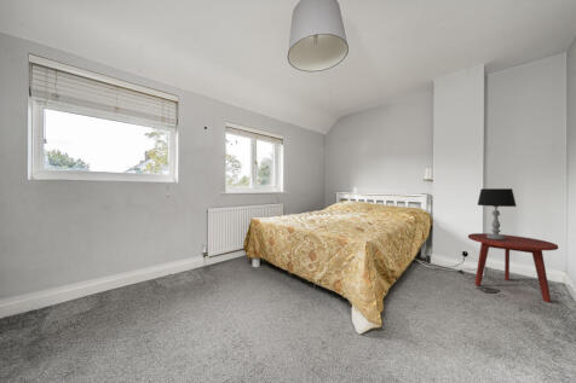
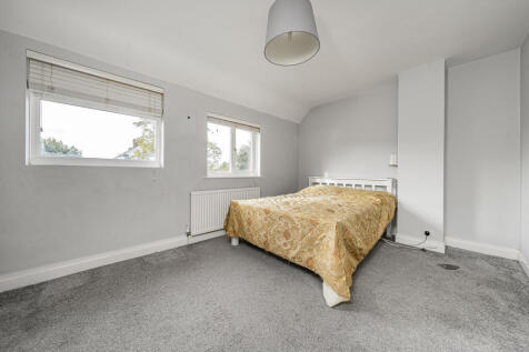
- table lamp [477,187,518,240]
- side table [467,232,559,303]
